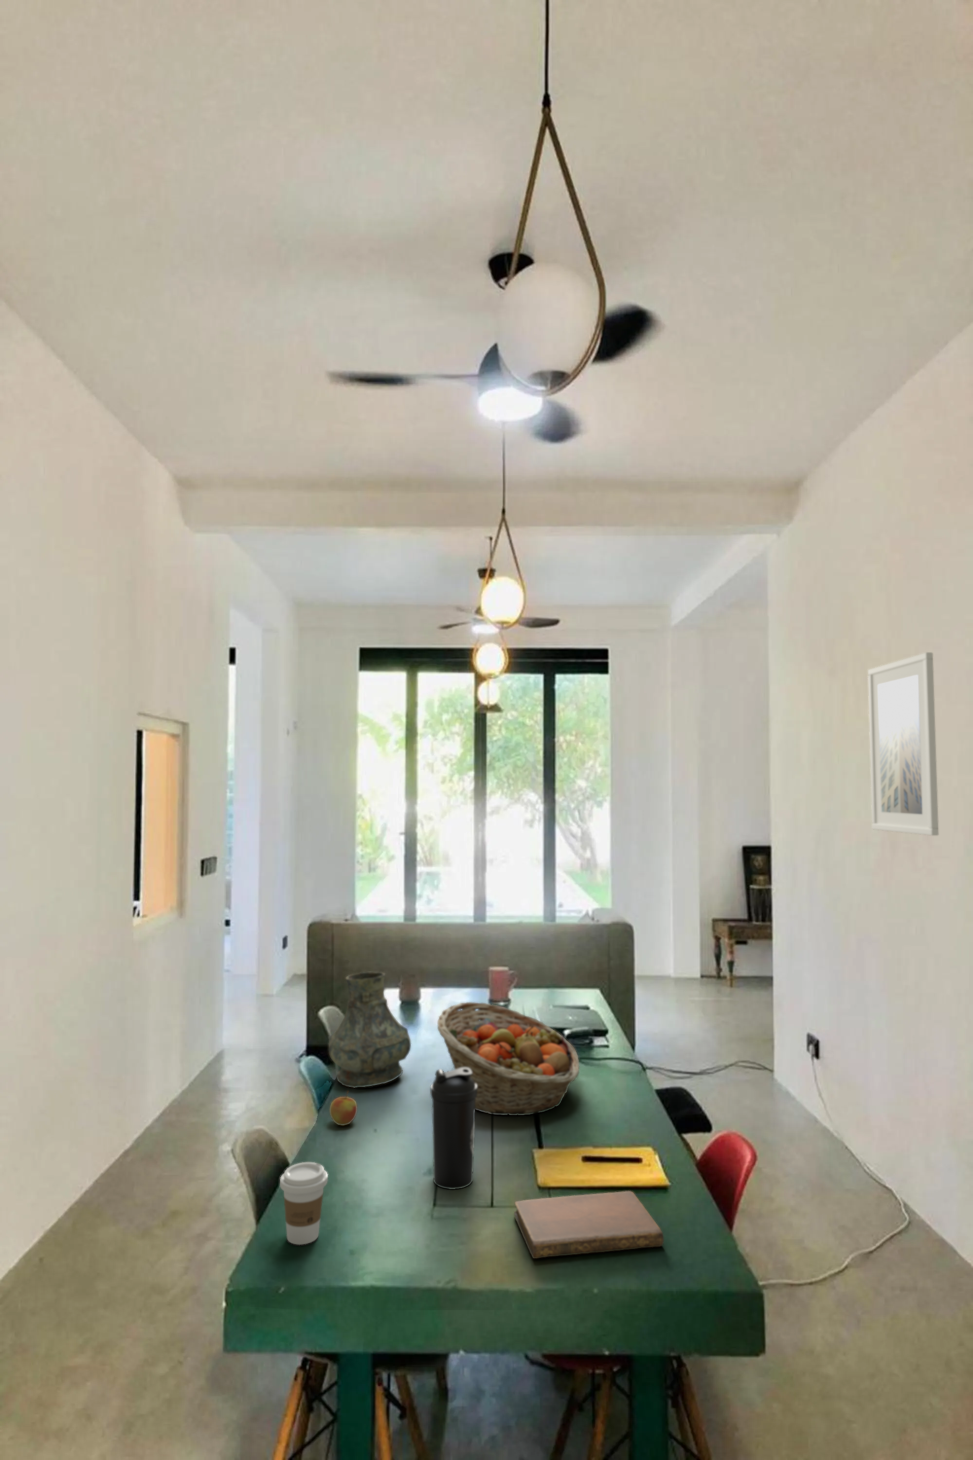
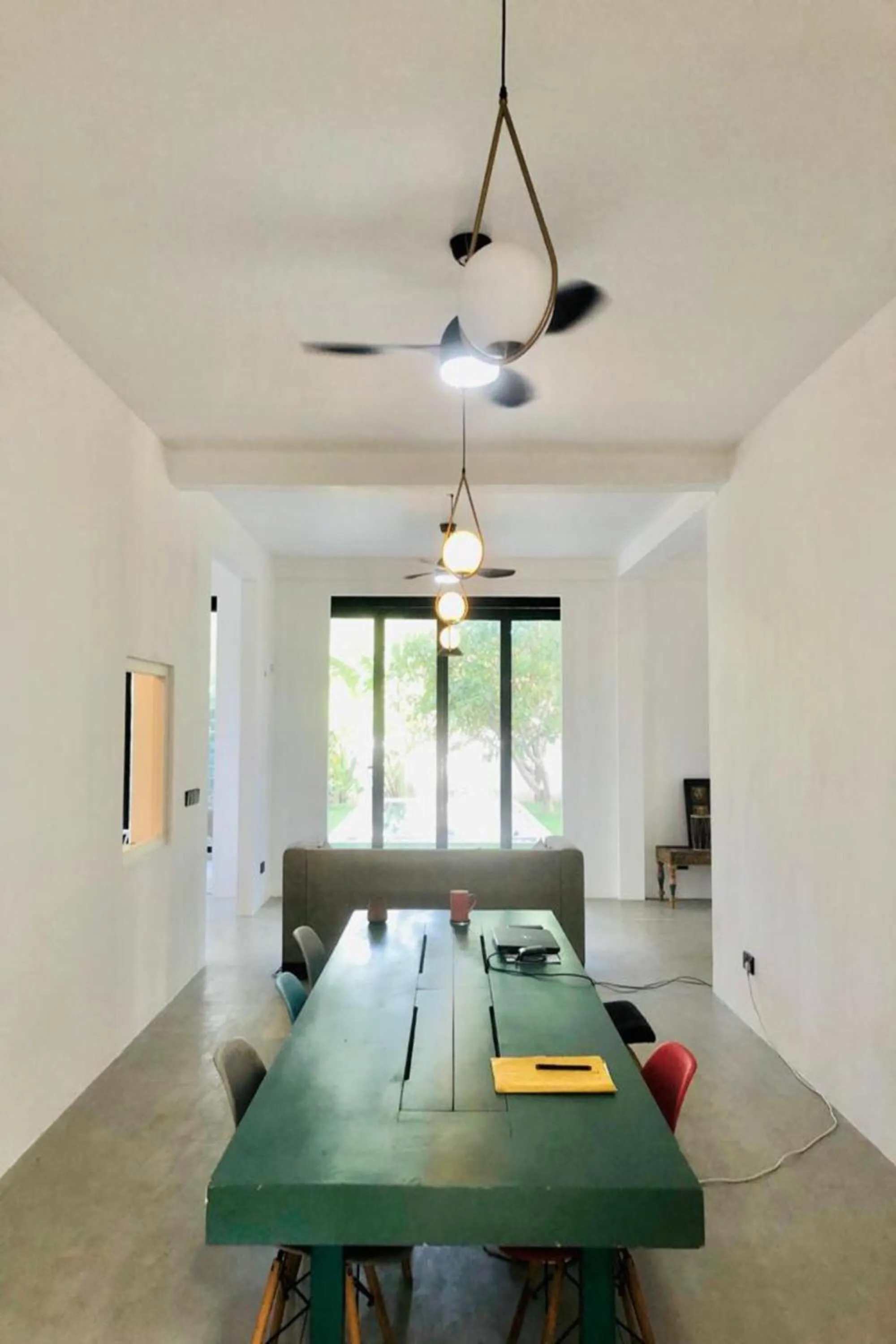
- notebook [514,1191,665,1259]
- water bottle [430,1067,477,1190]
- fruit basket [437,1002,580,1116]
- vase [328,971,412,1088]
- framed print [868,652,939,836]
- apple [329,1091,357,1127]
- coffee cup [279,1161,328,1245]
